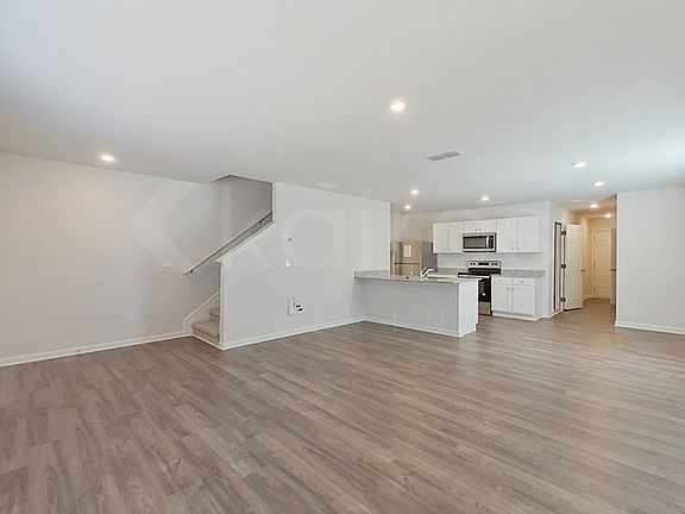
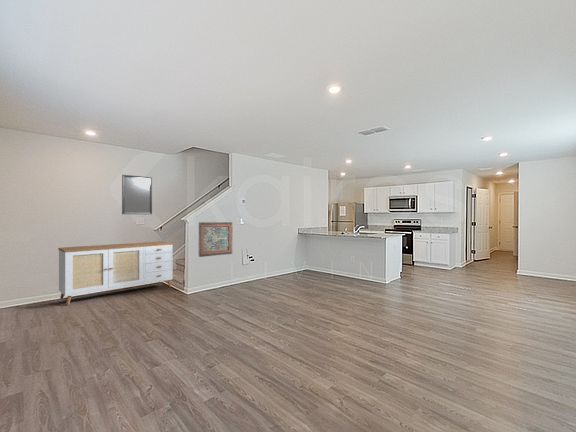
+ home mirror [121,174,153,215]
+ sideboard [57,240,174,306]
+ decorative panel [198,221,234,258]
